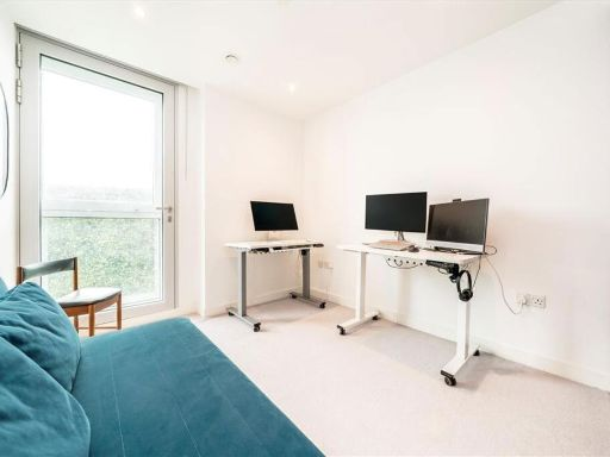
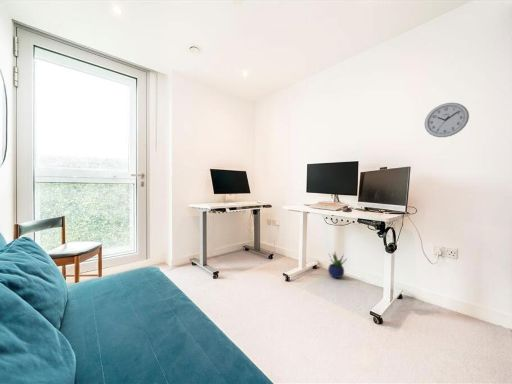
+ wall clock [424,102,470,138]
+ potted plant [327,252,348,279]
